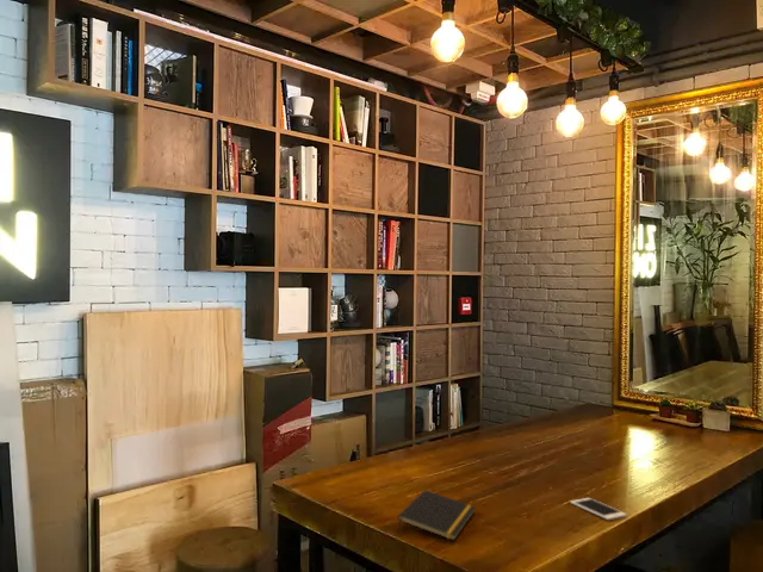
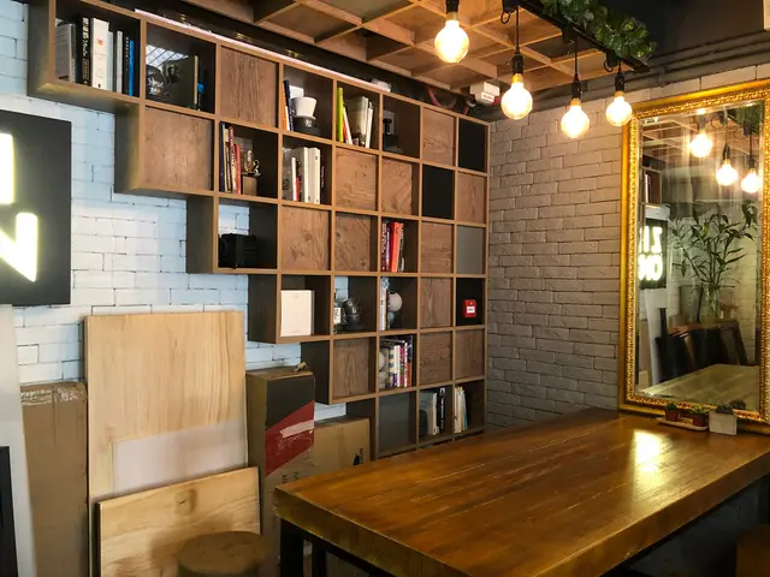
- notepad [396,489,476,542]
- cell phone [570,497,628,521]
